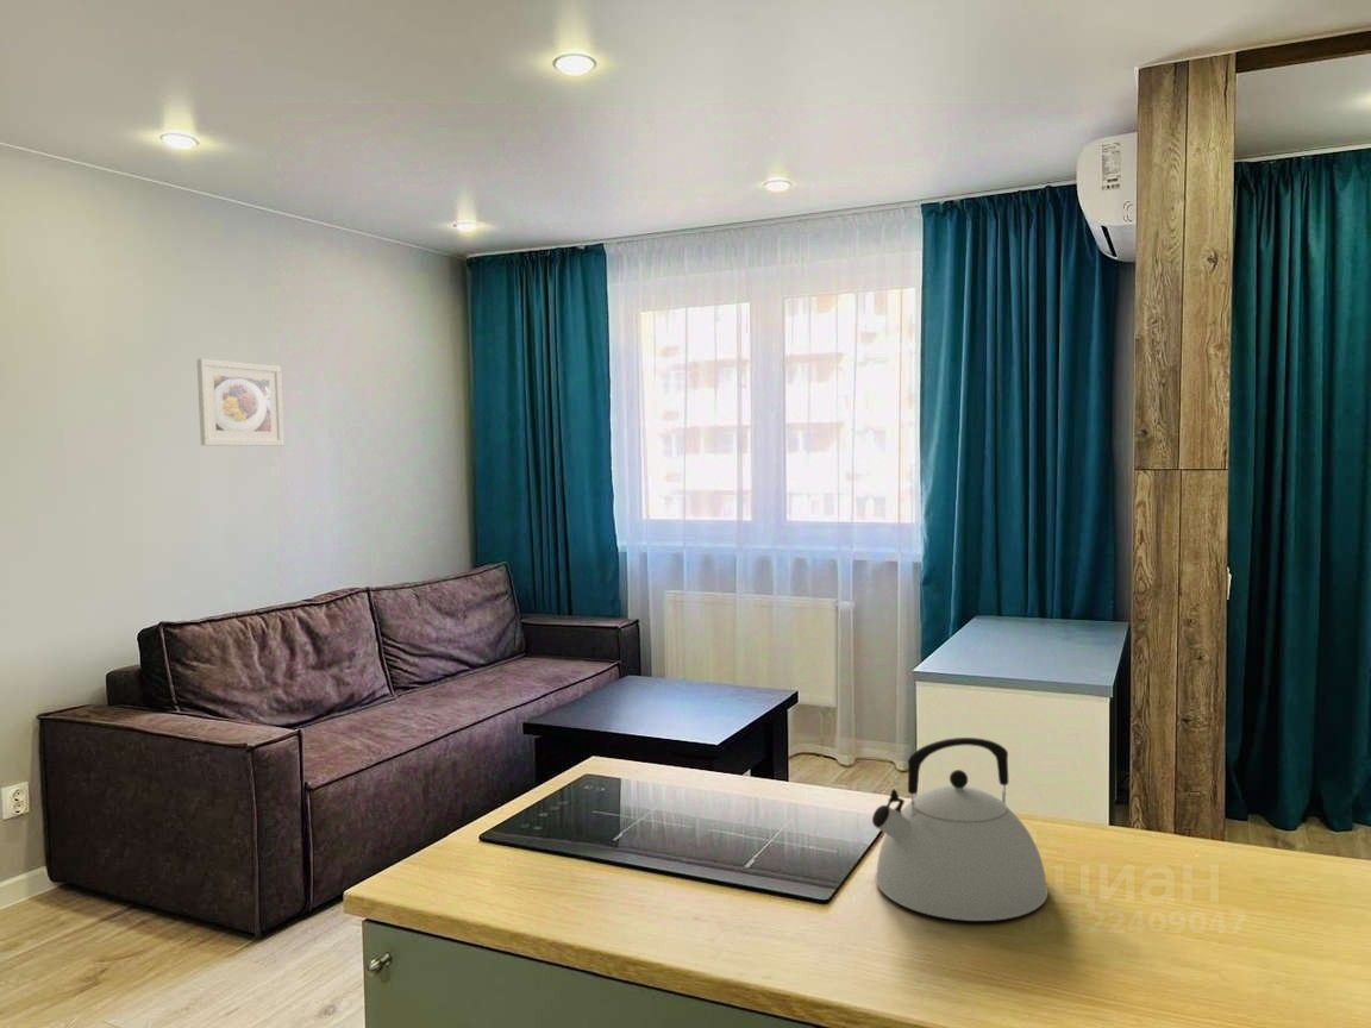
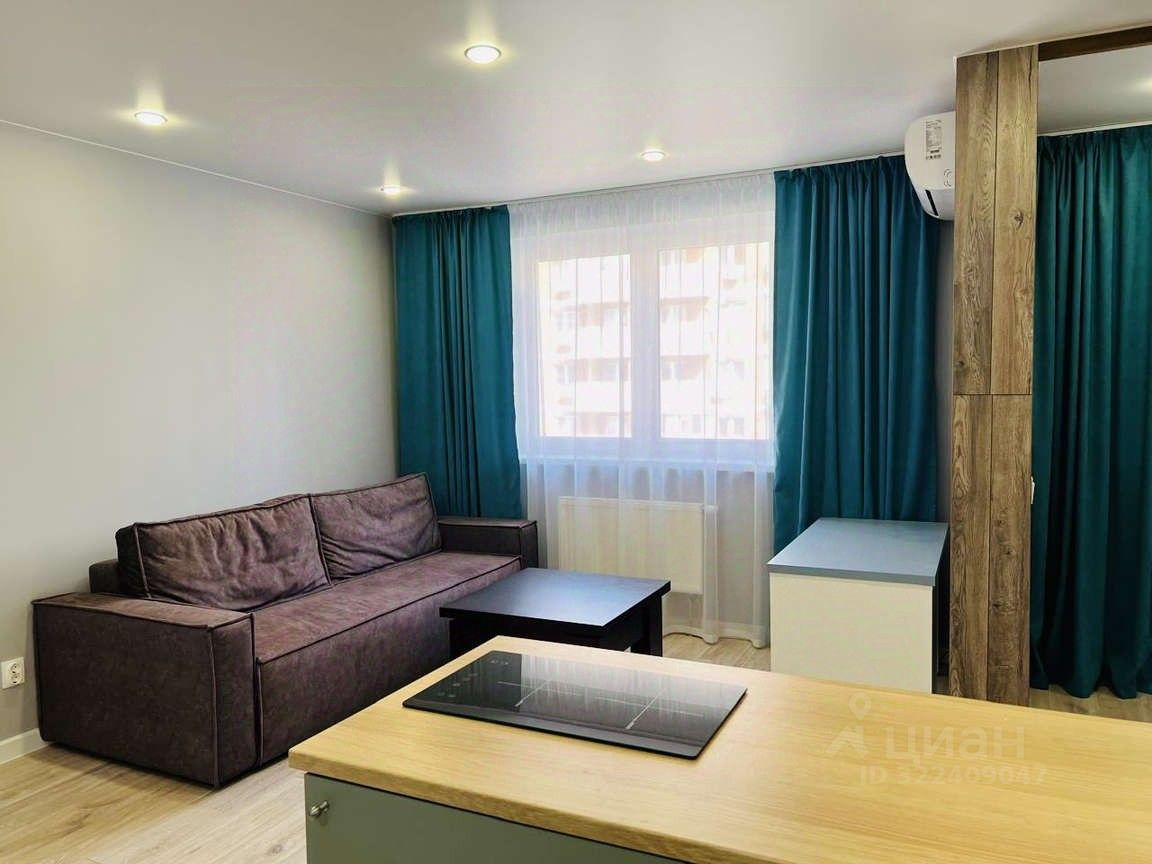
- kettle [871,736,1050,922]
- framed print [195,358,286,447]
